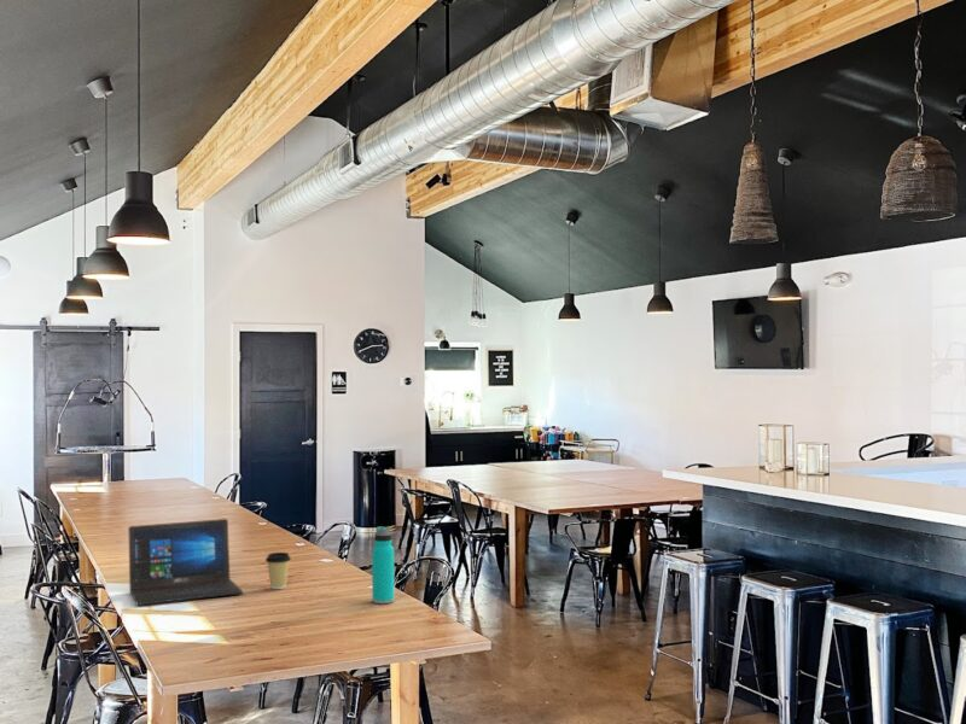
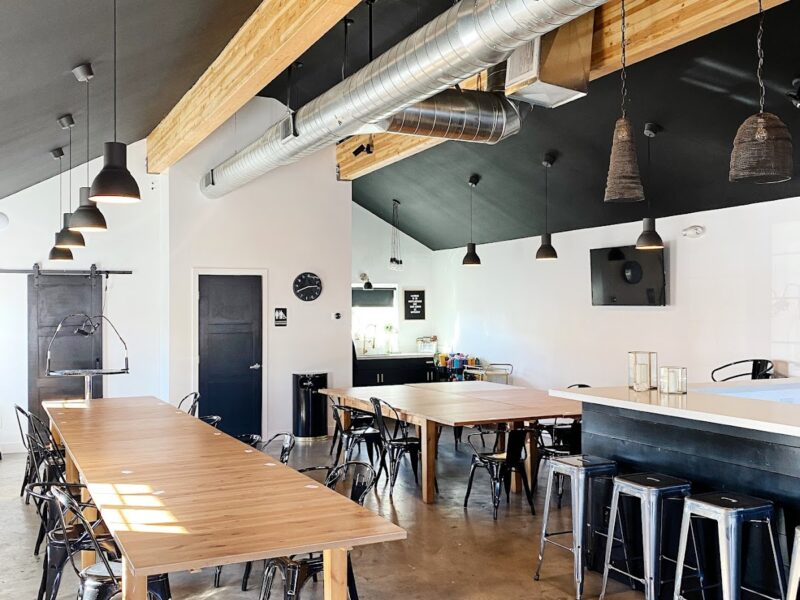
- coffee cup [264,551,292,590]
- laptop [127,518,244,606]
- water bottle [371,525,396,605]
